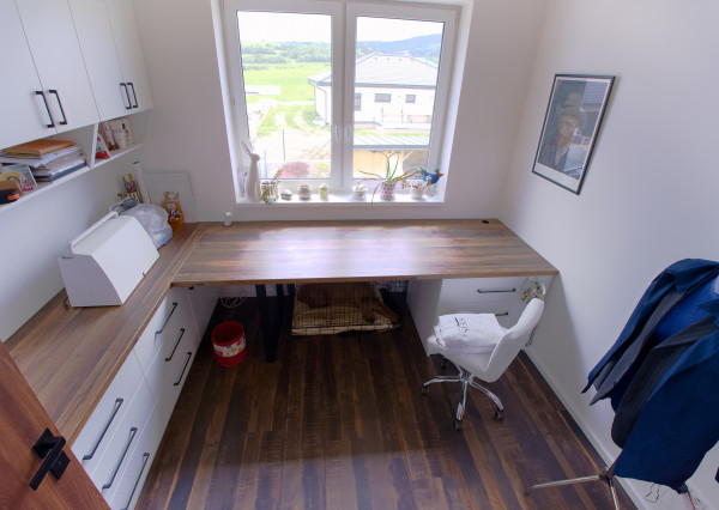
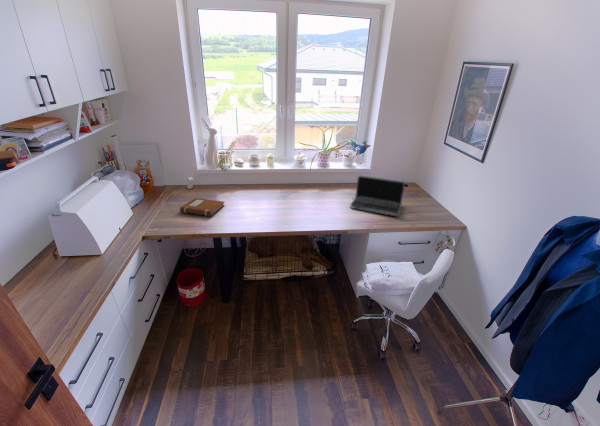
+ laptop [349,174,406,217]
+ notebook [179,197,226,217]
